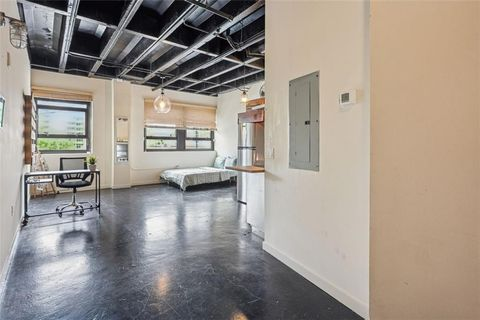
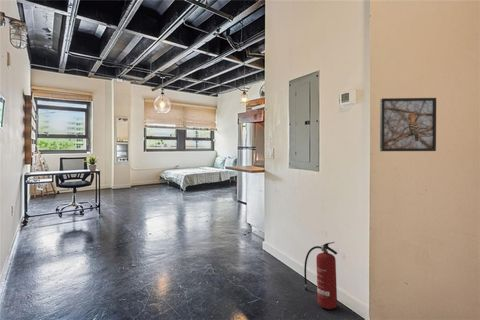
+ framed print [379,97,437,152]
+ fire extinguisher [303,241,338,310]
